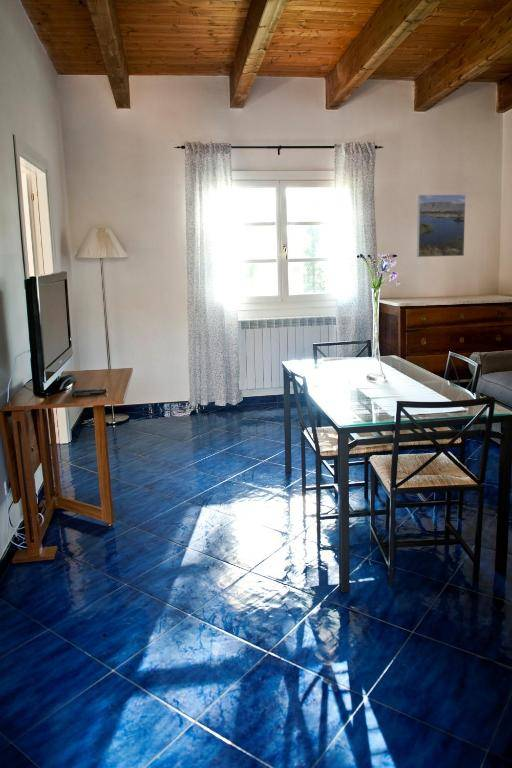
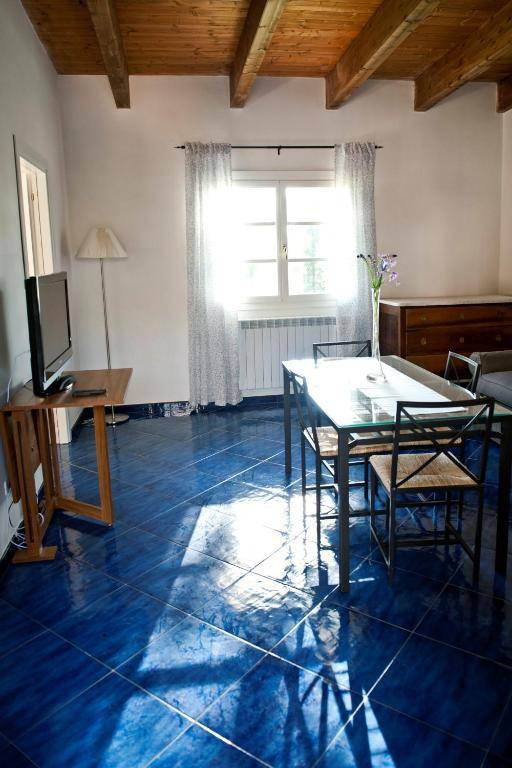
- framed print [416,194,467,258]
